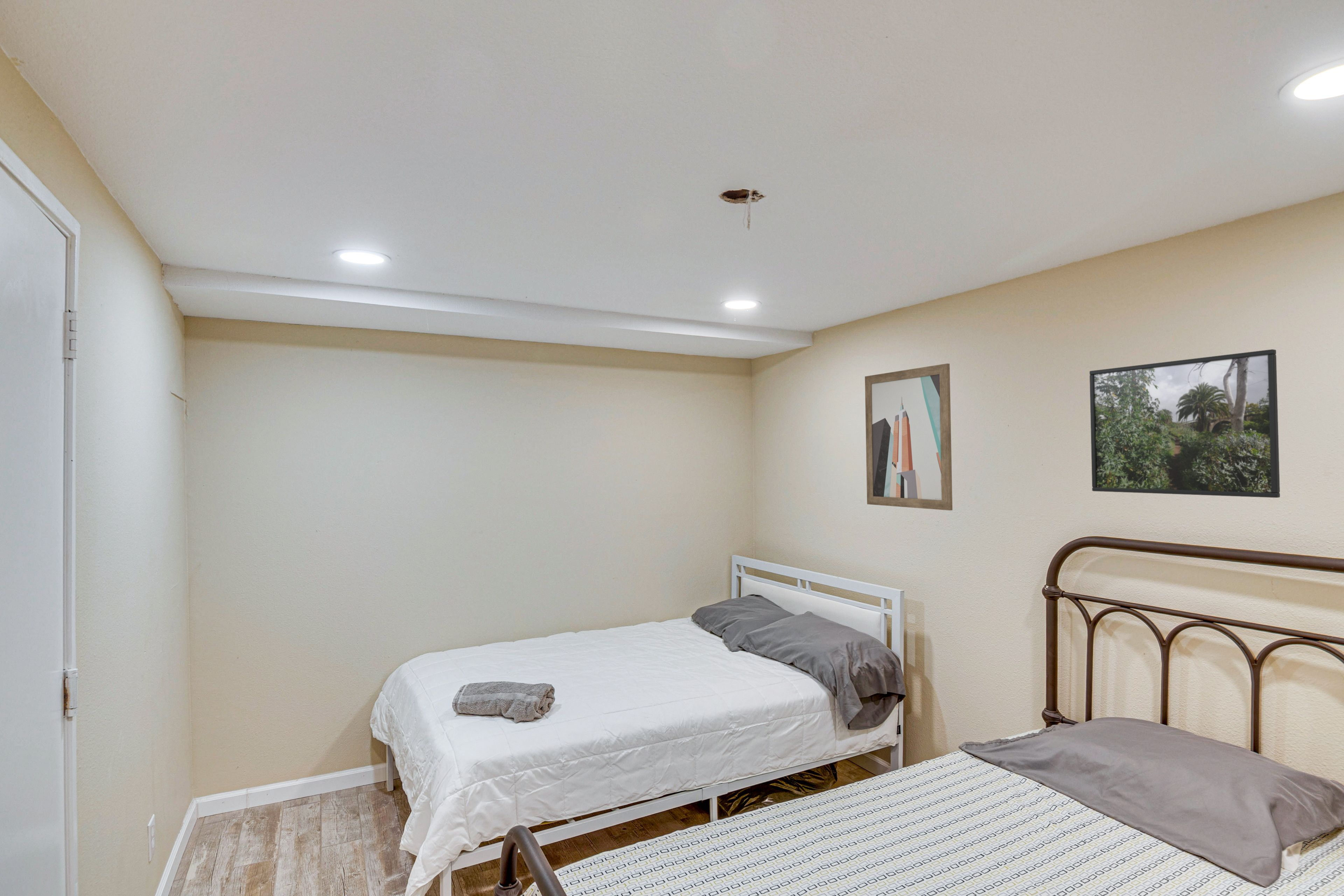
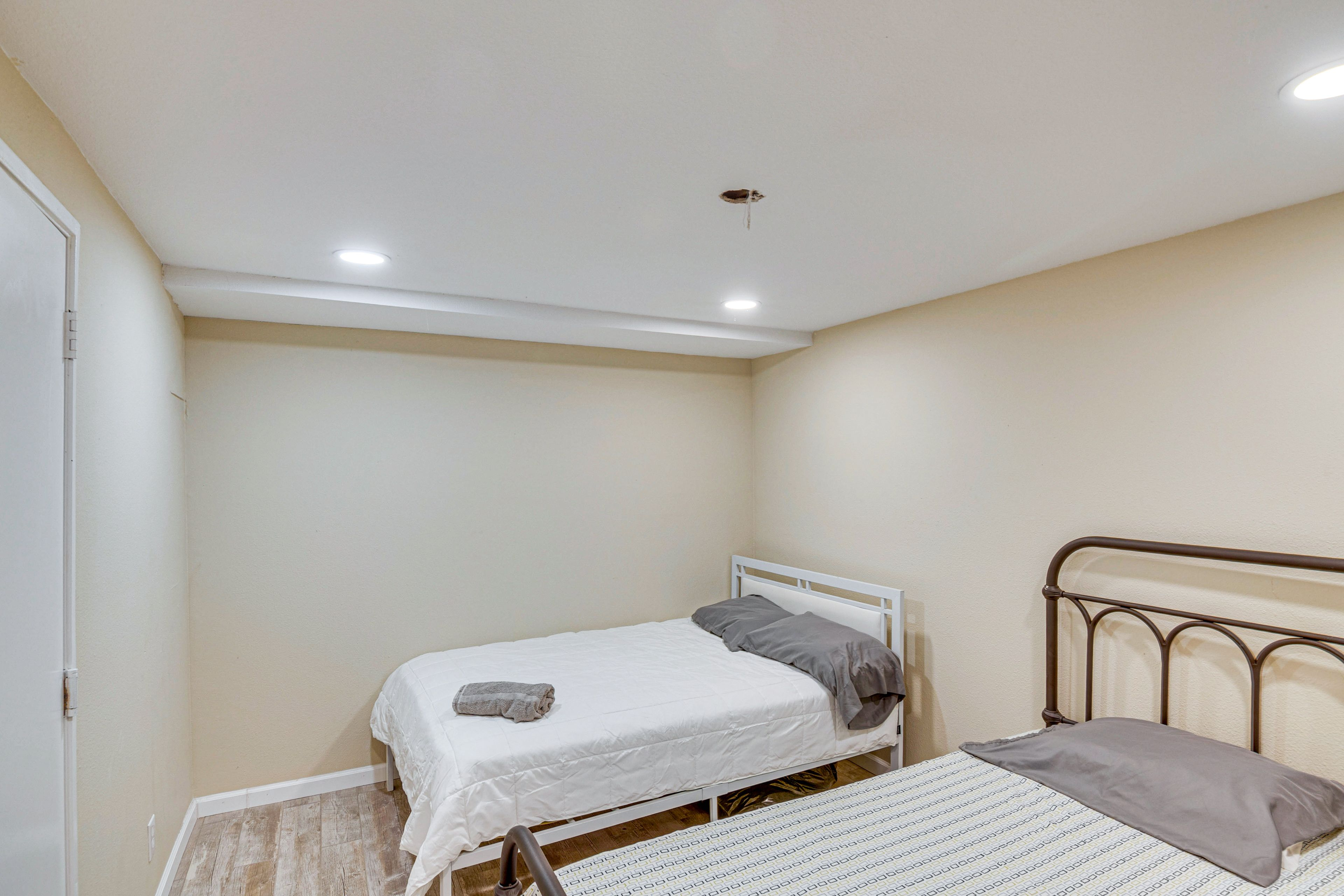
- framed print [1089,349,1280,498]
- wall art [865,363,953,511]
